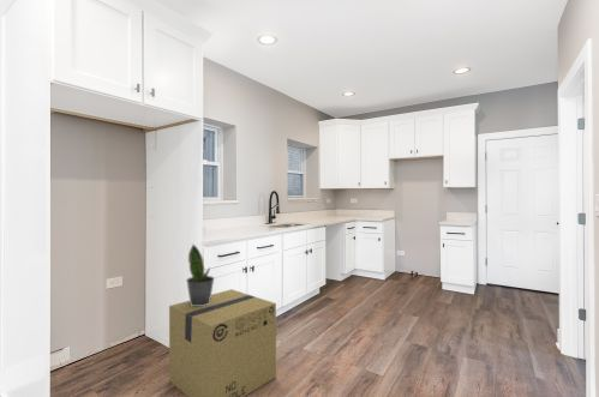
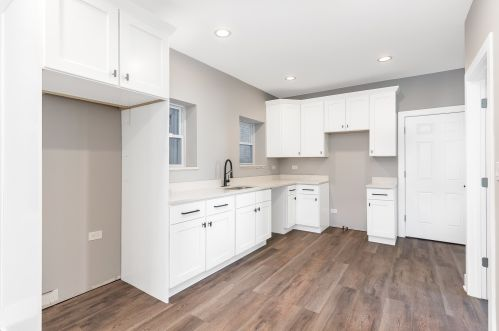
- cardboard box [168,288,277,397]
- potted plant [185,243,216,306]
